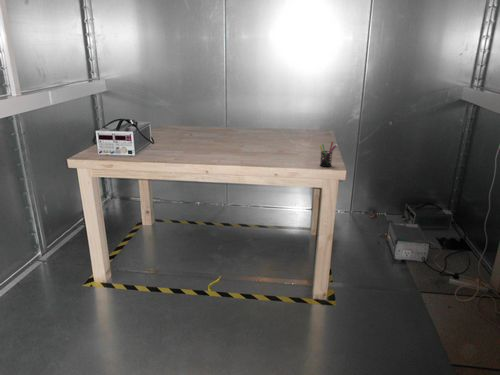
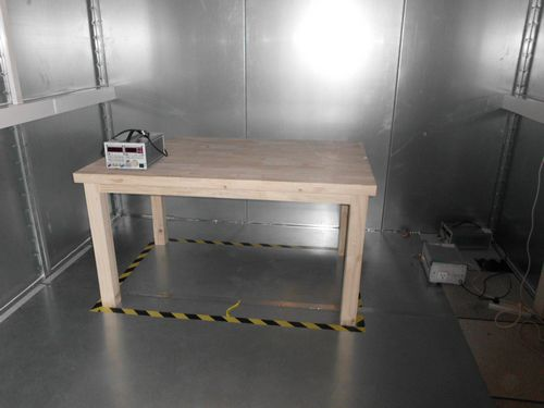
- pen holder [319,141,337,168]
